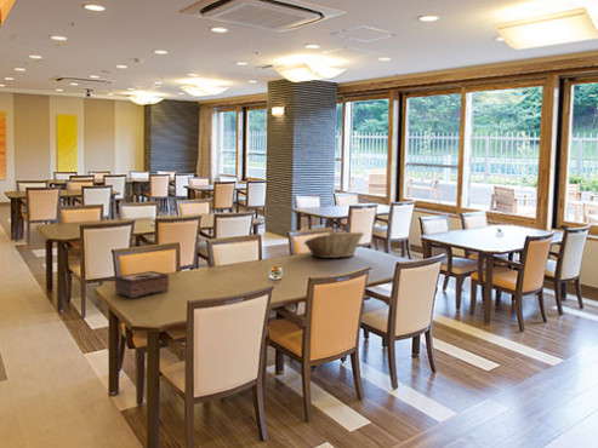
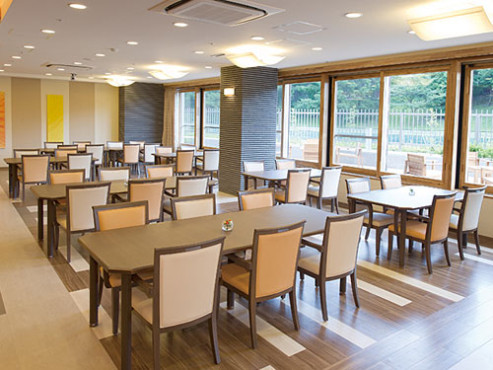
- fruit basket [303,230,365,259]
- tissue box [114,270,170,299]
